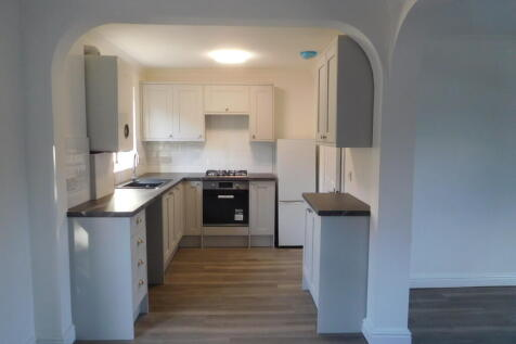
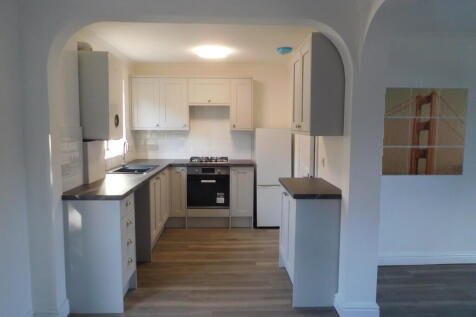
+ wall art [381,86,469,176]
